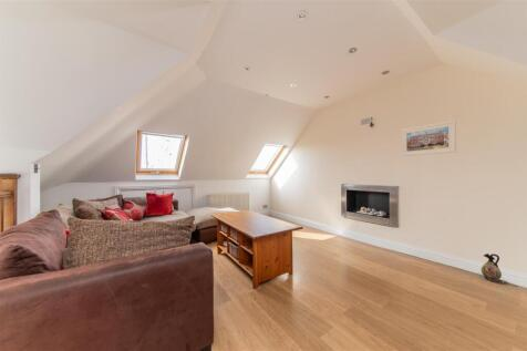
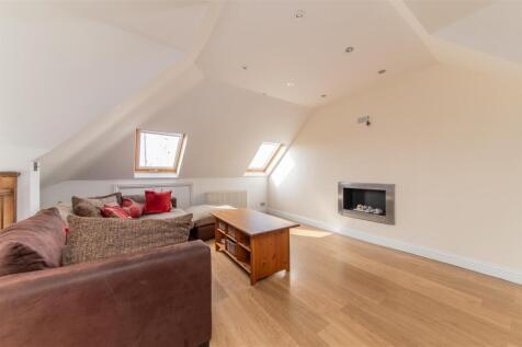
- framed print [401,120,457,157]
- ceramic jug [480,252,503,282]
